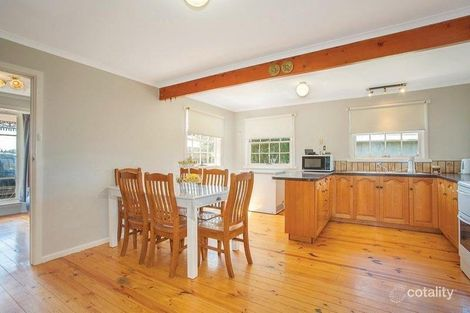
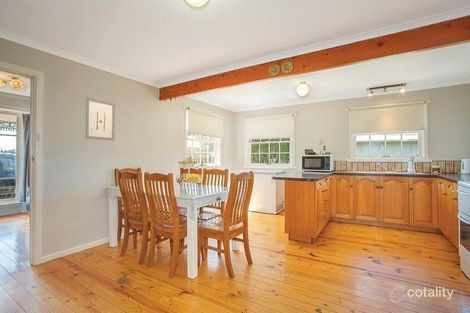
+ wall art [85,97,116,141]
